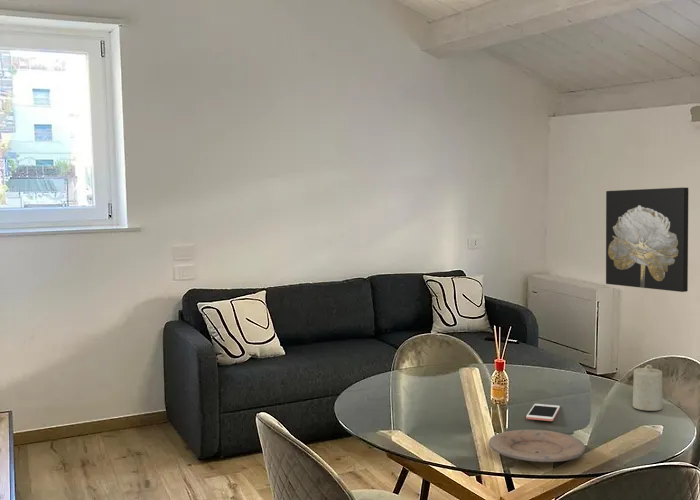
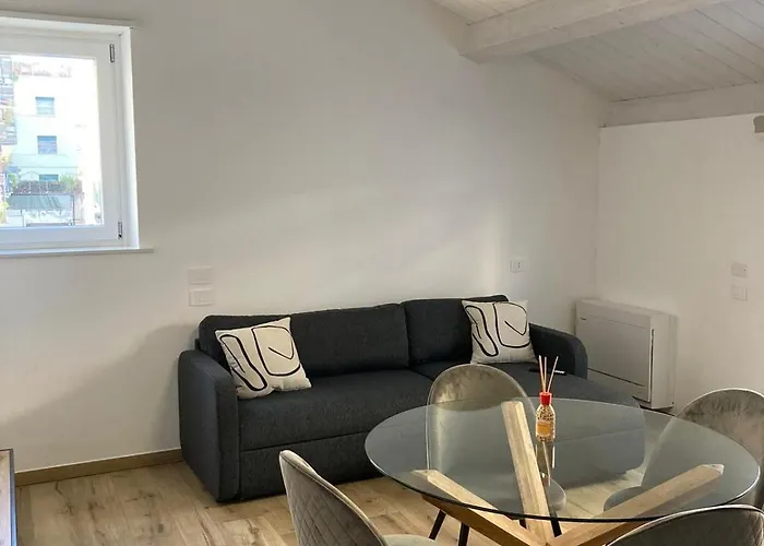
- cell phone [525,403,561,422]
- wall art [605,187,689,293]
- candle [632,364,664,412]
- plate [488,429,586,463]
